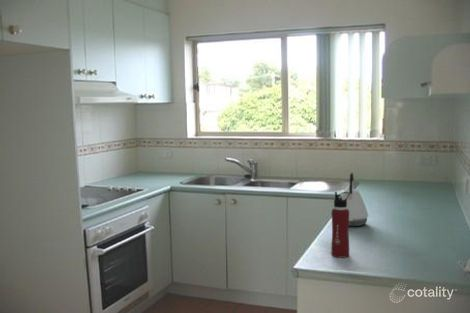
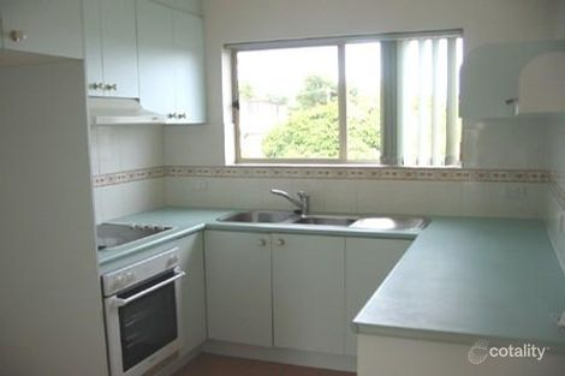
- kettle [340,172,369,227]
- water bottle [330,191,350,259]
